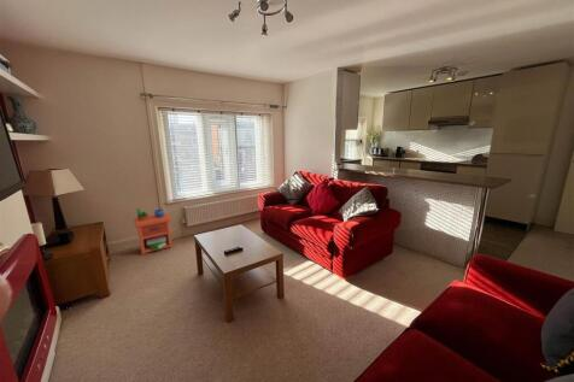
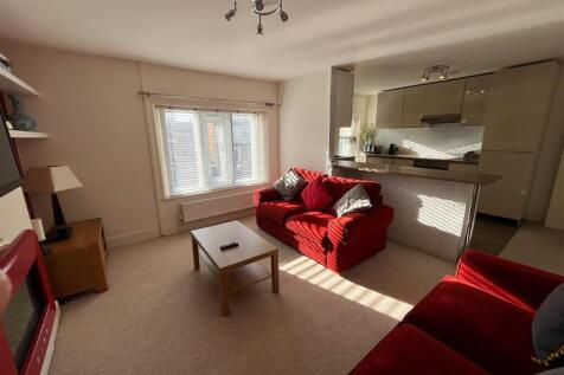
- nightstand [133,205,174,255]
